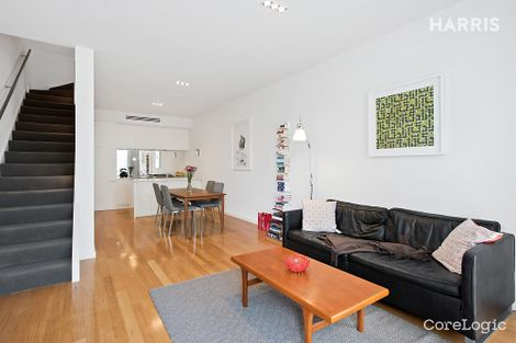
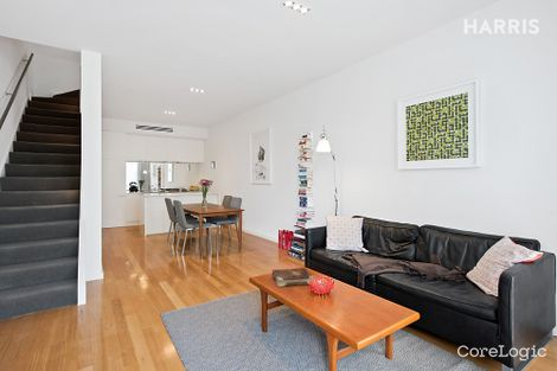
+ book [271,267,315,288]
